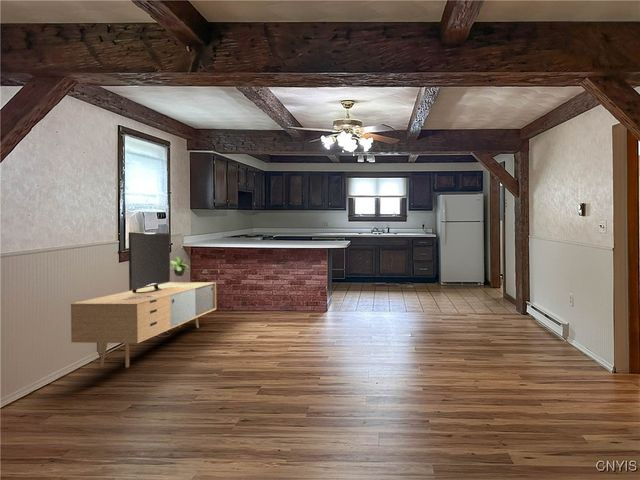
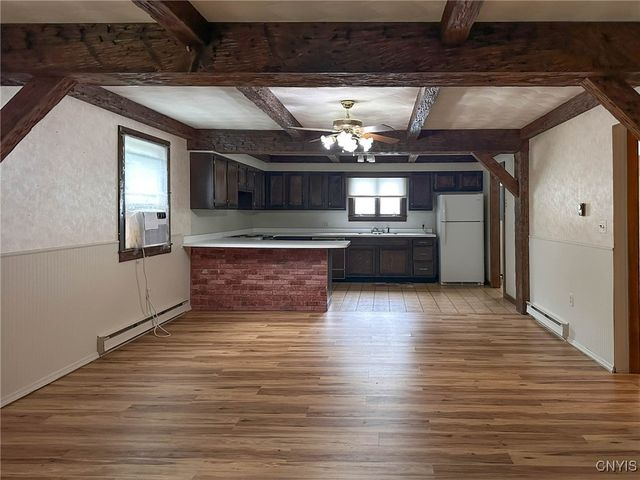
- media console [70,231,217,368]
